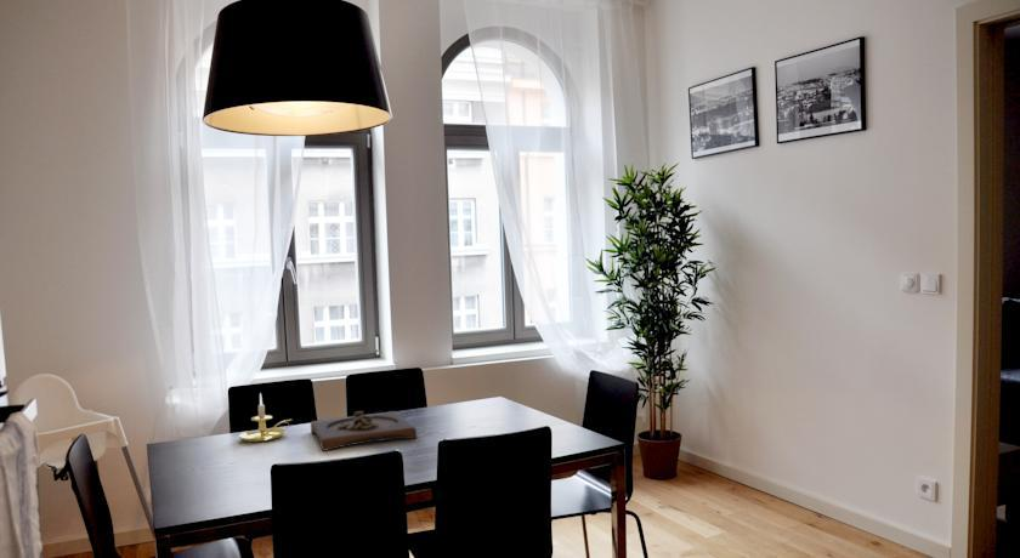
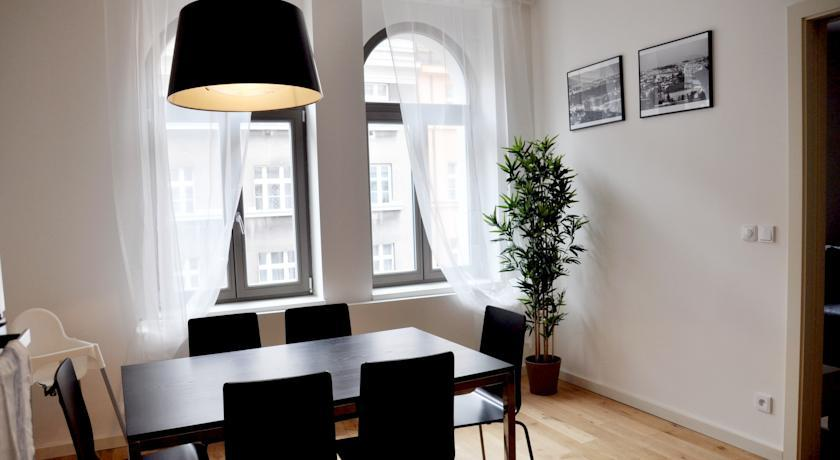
- wooden tray [310,410,418,452]
- candle holder [238,392,293,443]
